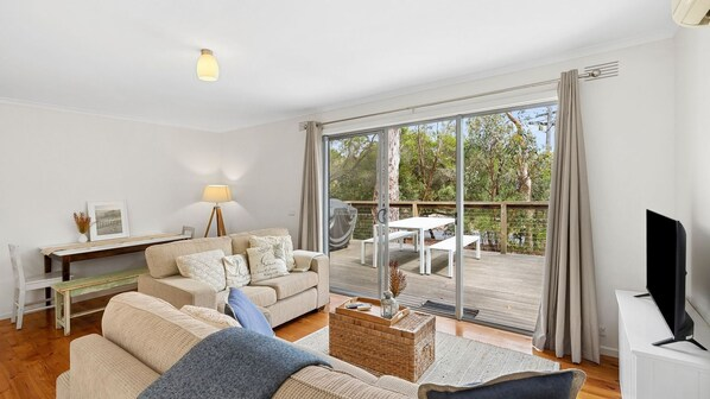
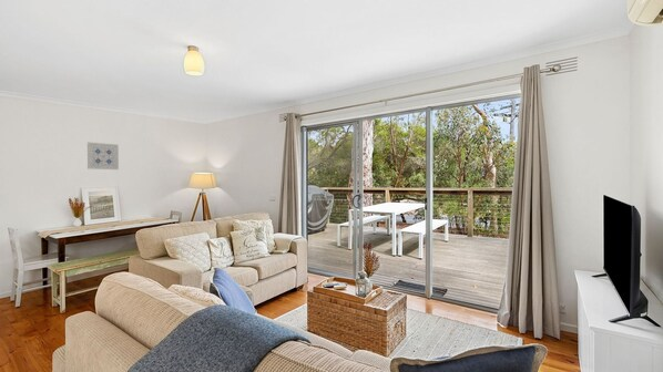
+ wall art [86,141,120,170]
